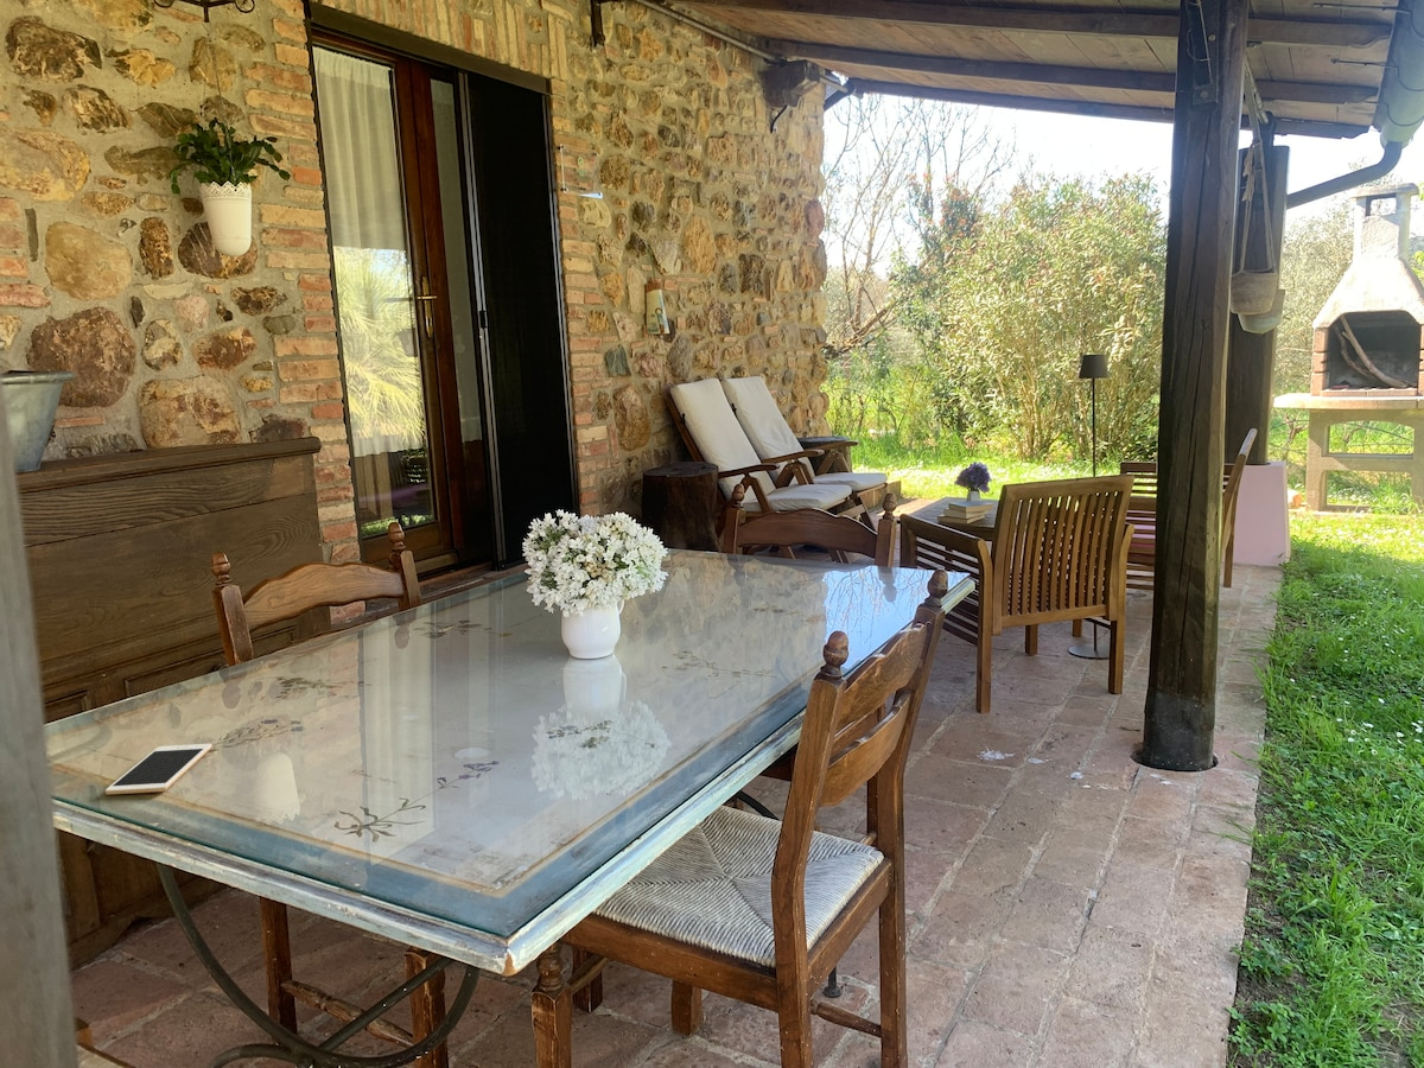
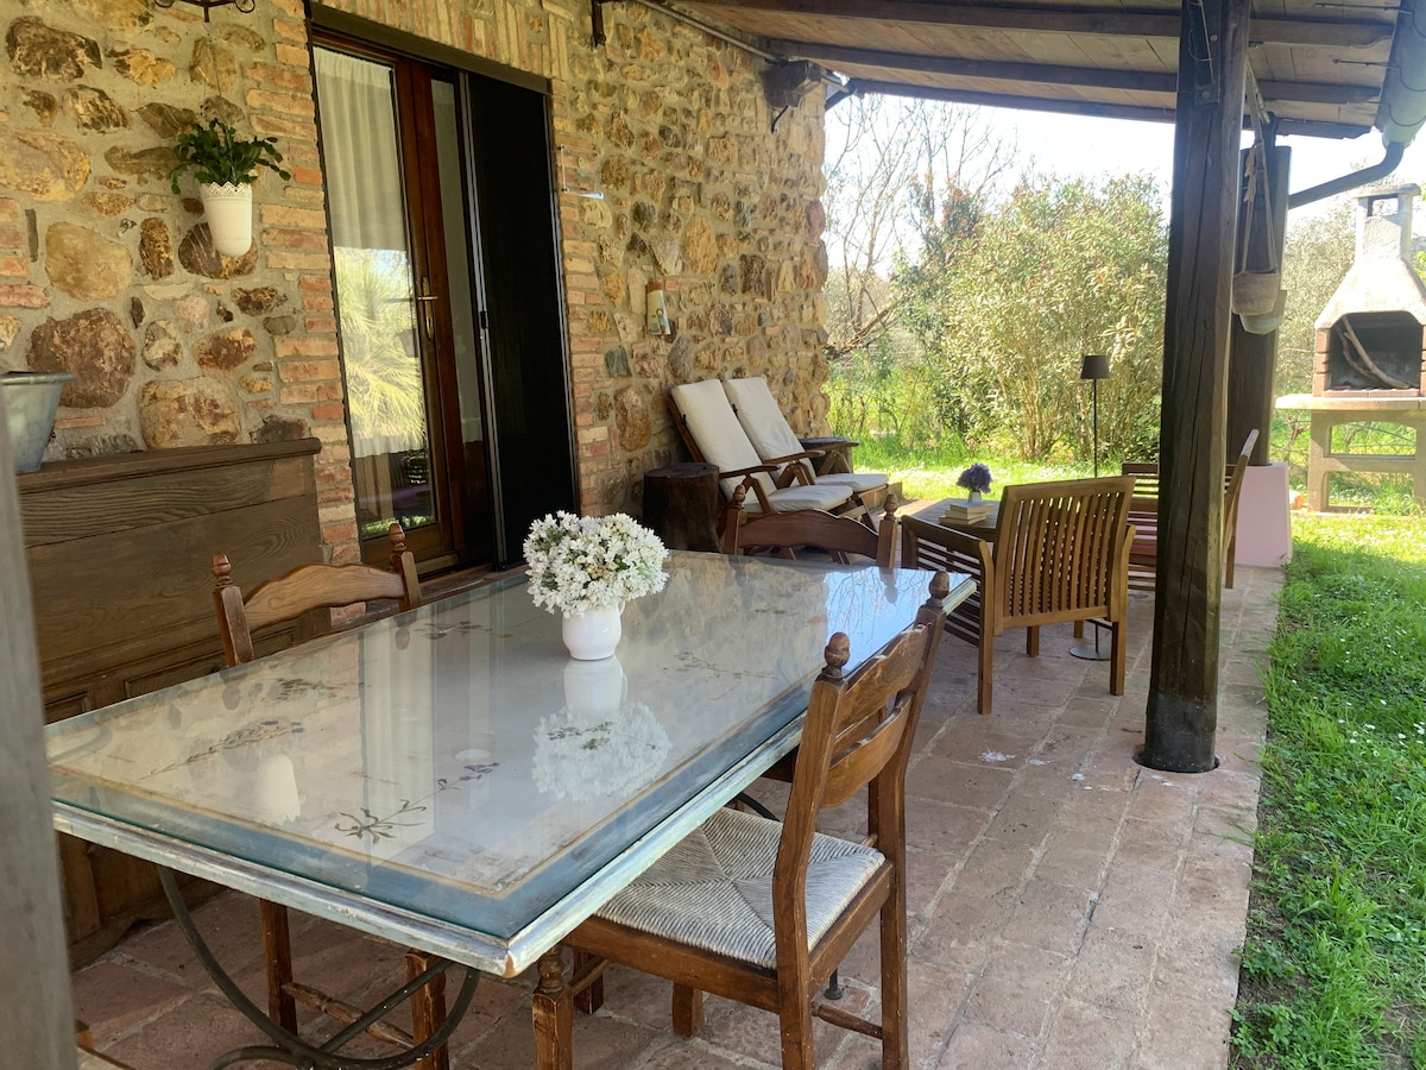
- cell phone [104,743,214,795]
